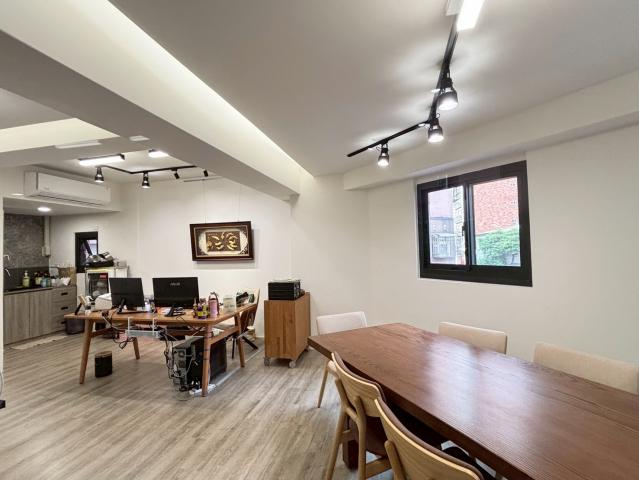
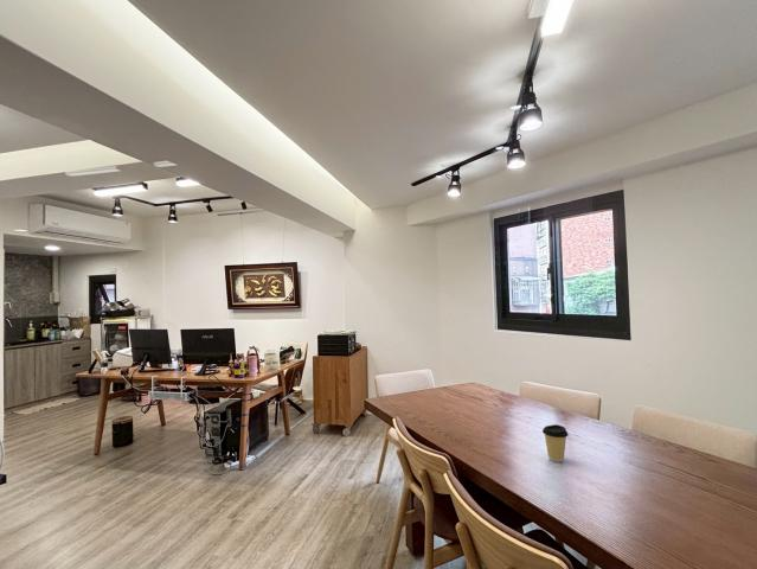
+ coffee cup [541,423,570,463]
